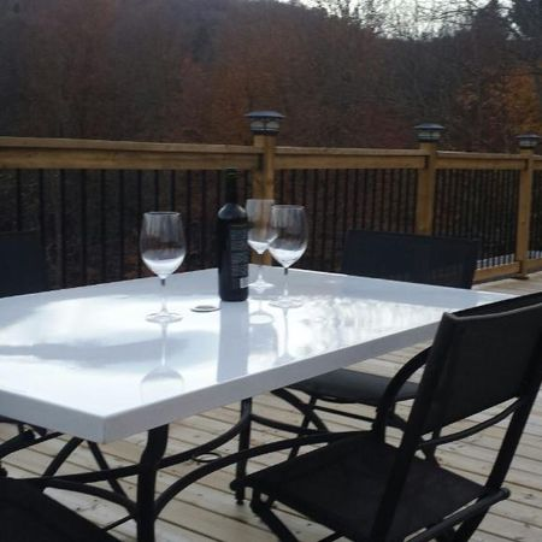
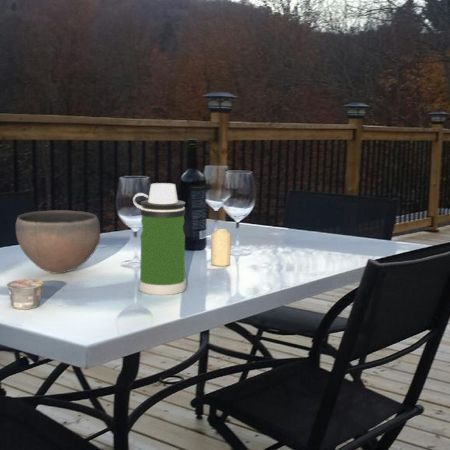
+ cheese [6,278,44,310]
+ bowl [15,209,101,274]
+ candle [210,228,232,267]
+ water bottle [132,182,188,296]
